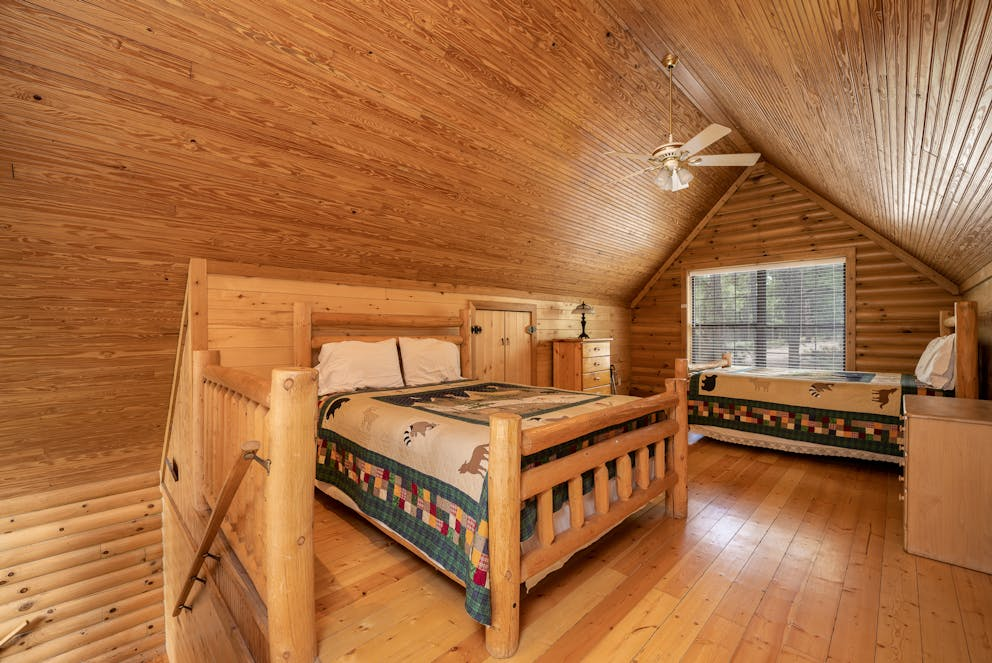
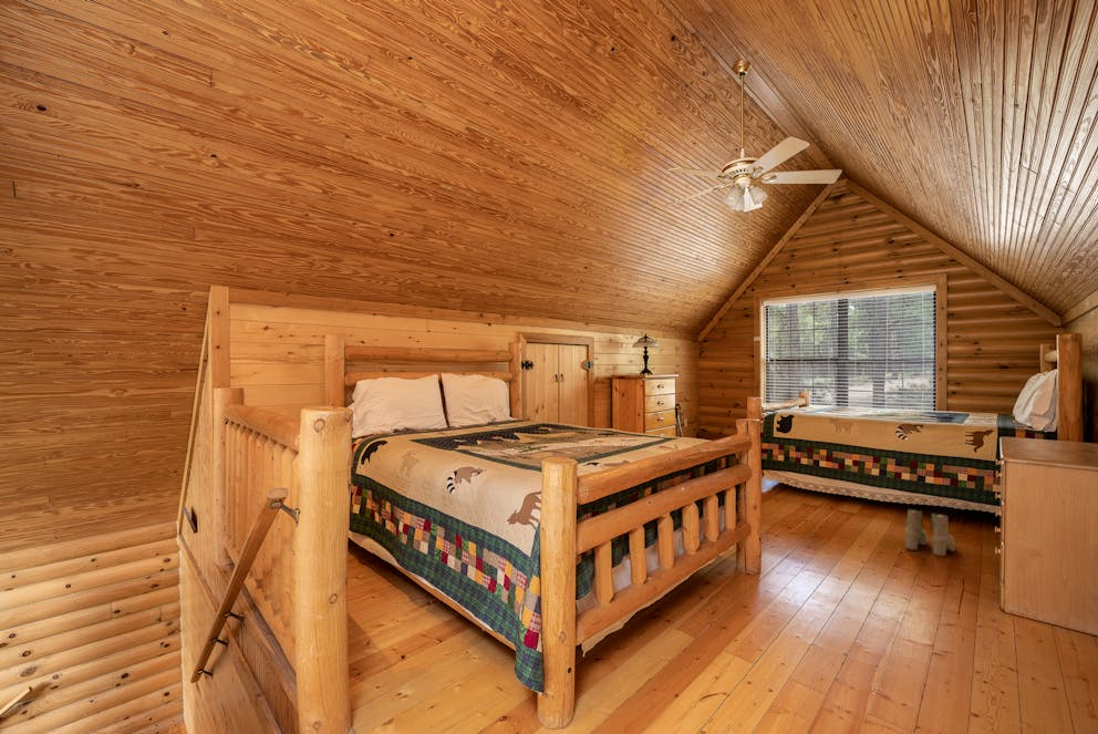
+ boots [903,508,956,558]
